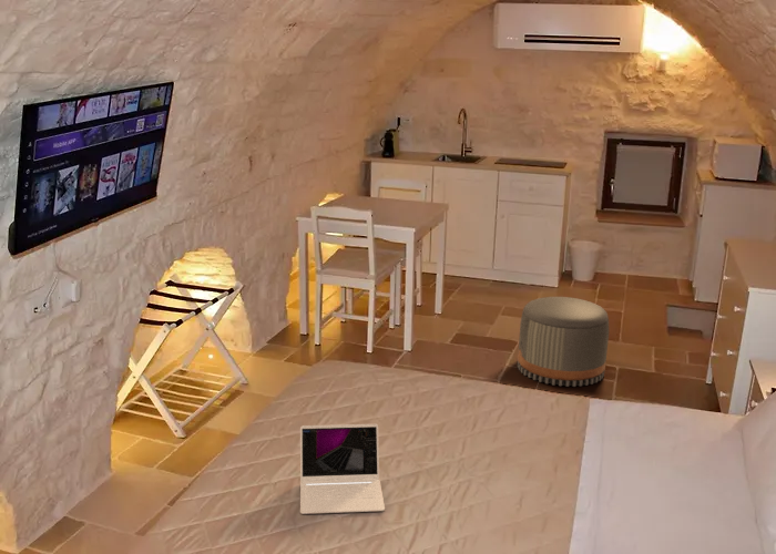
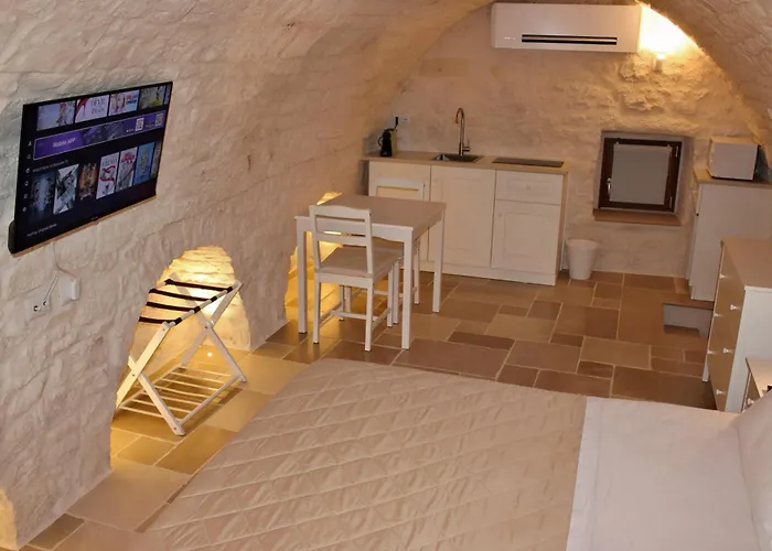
- laptop [299,422,386,515]
- pouf [517,296,610,388]
